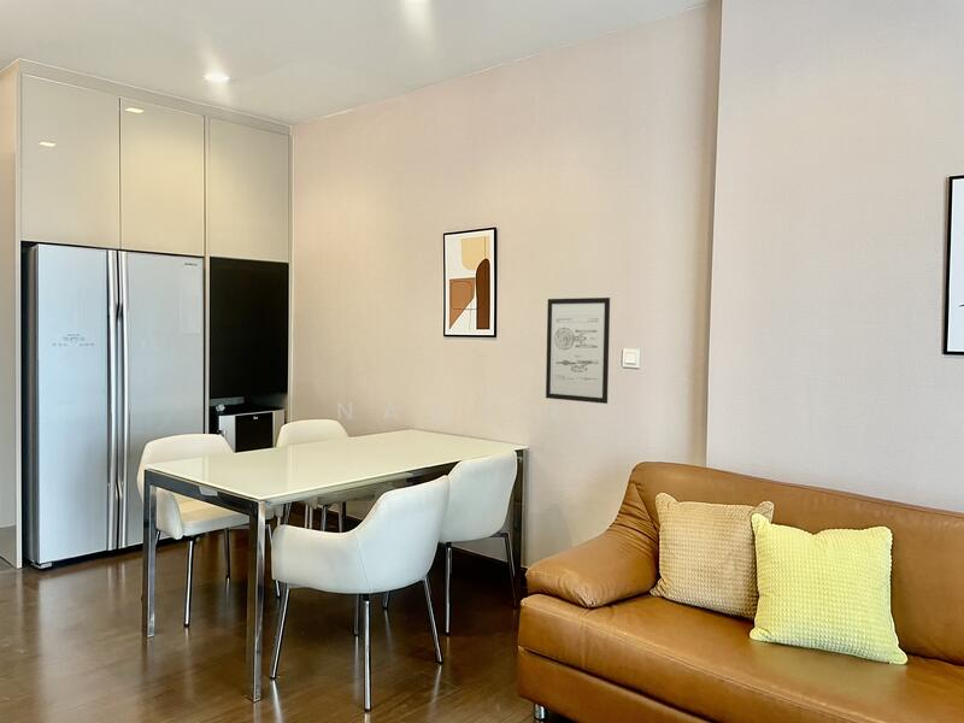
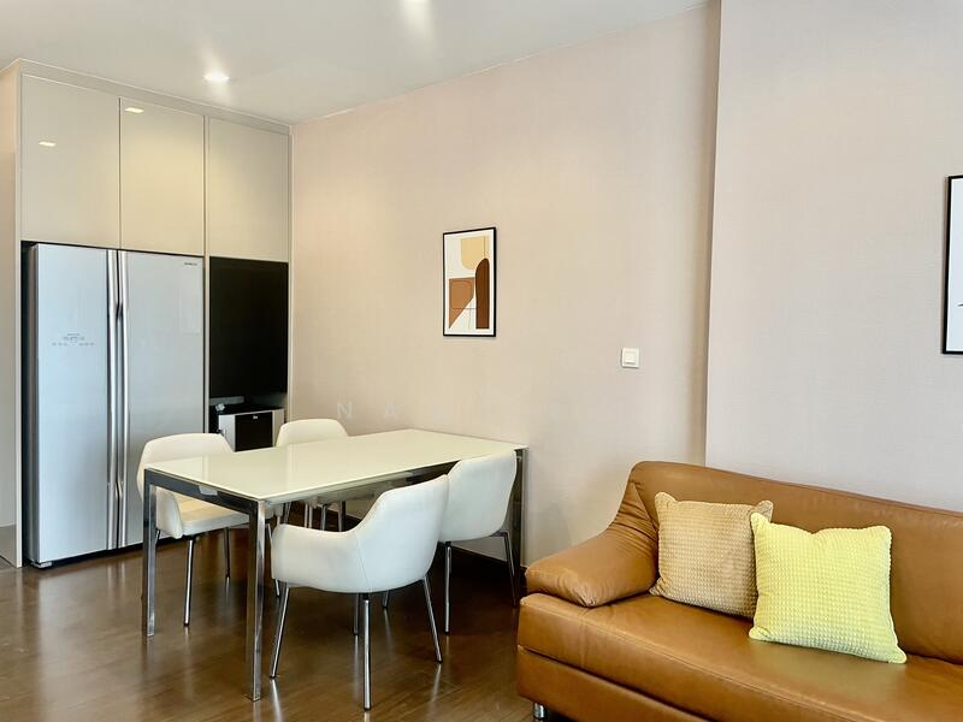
- wall art [545,296,611,405]
